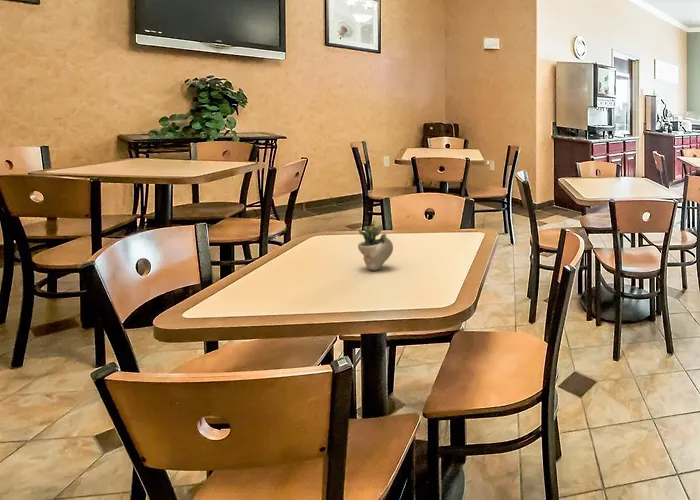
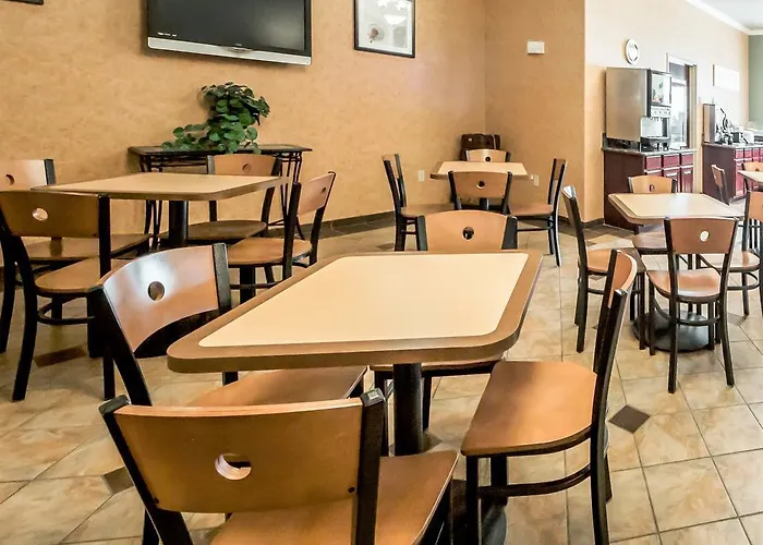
- succulent plant [357,214,410,271]
